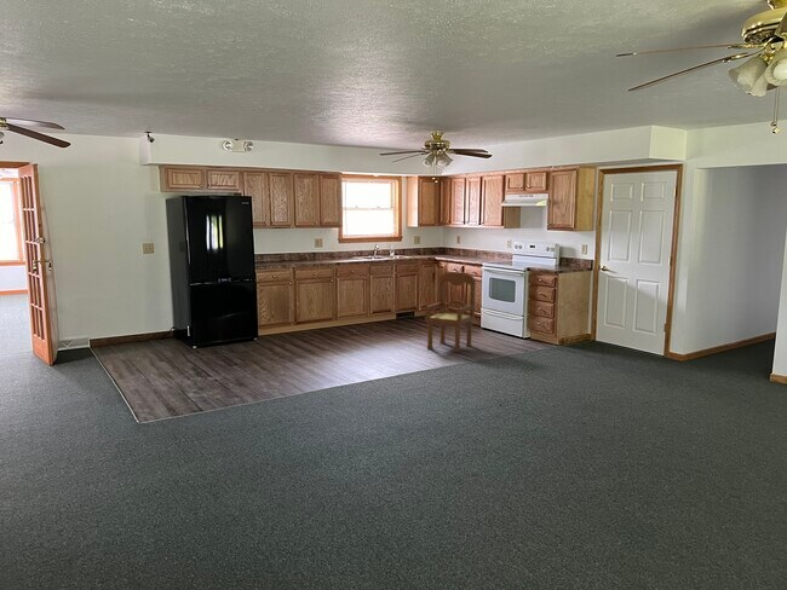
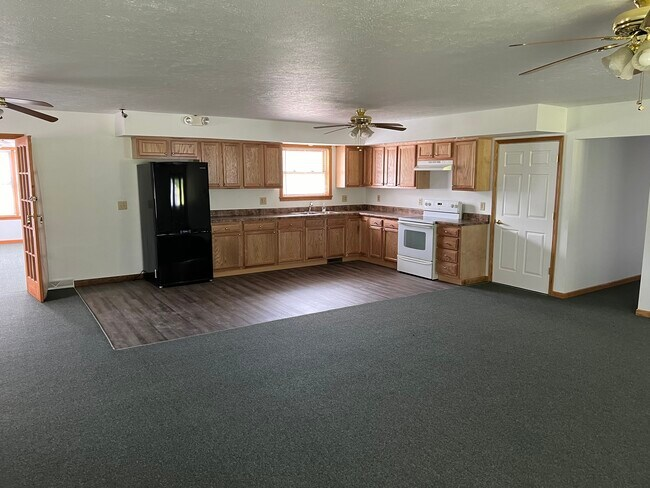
- dining chair [424,271,476,354]
